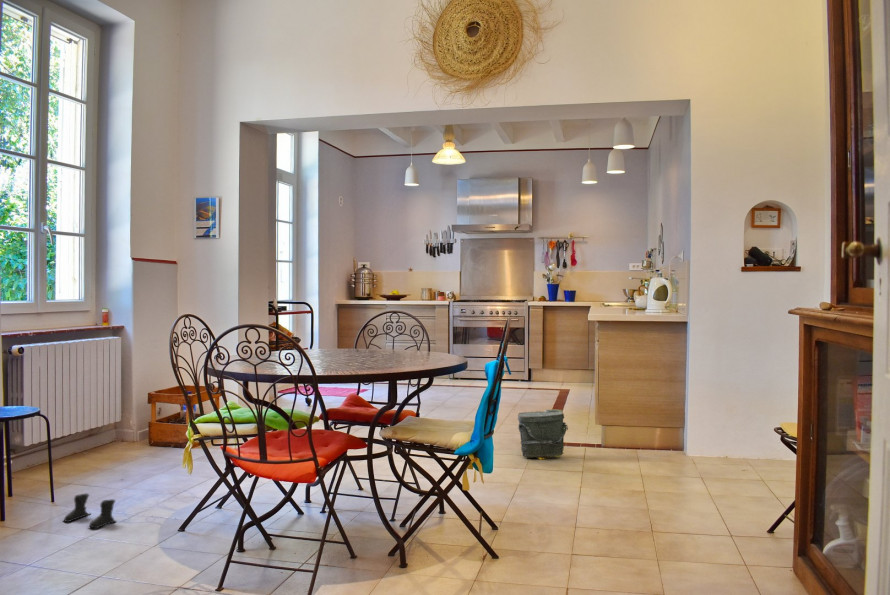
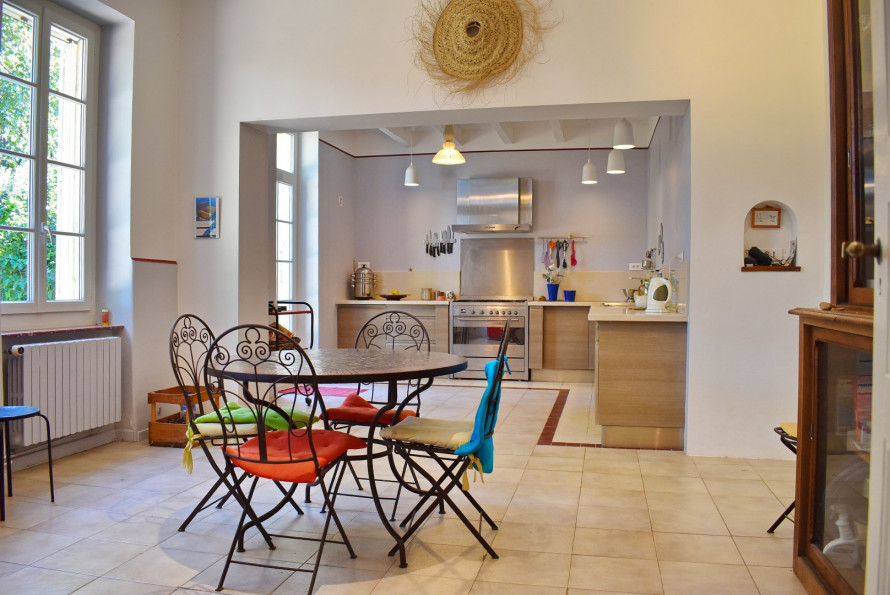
- bag [517,408,569,461]
- boots [61,492,117,529]
